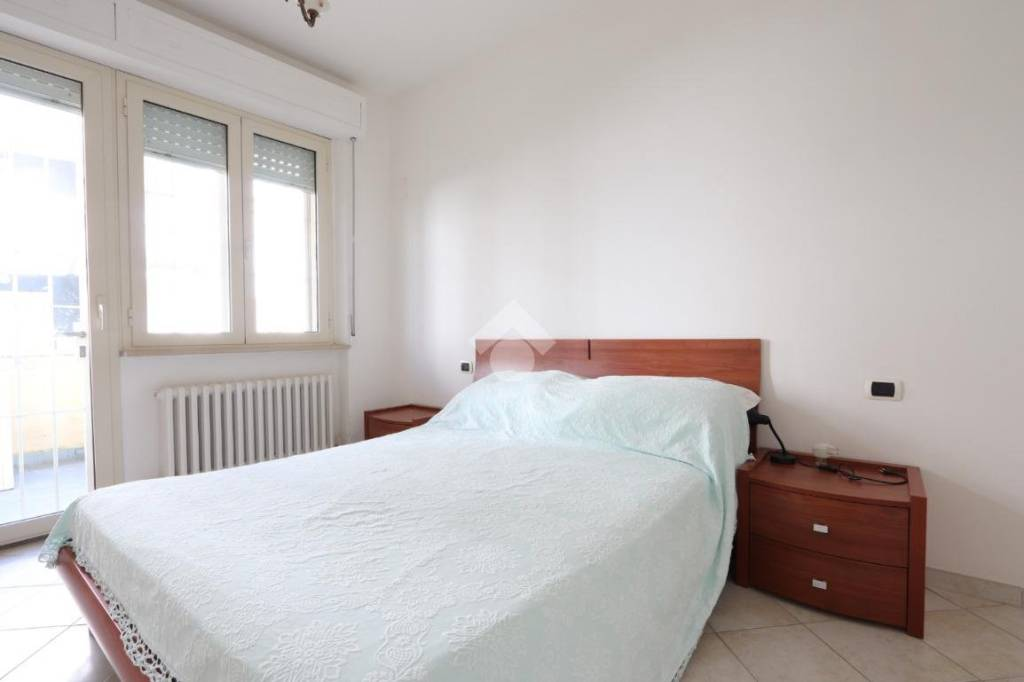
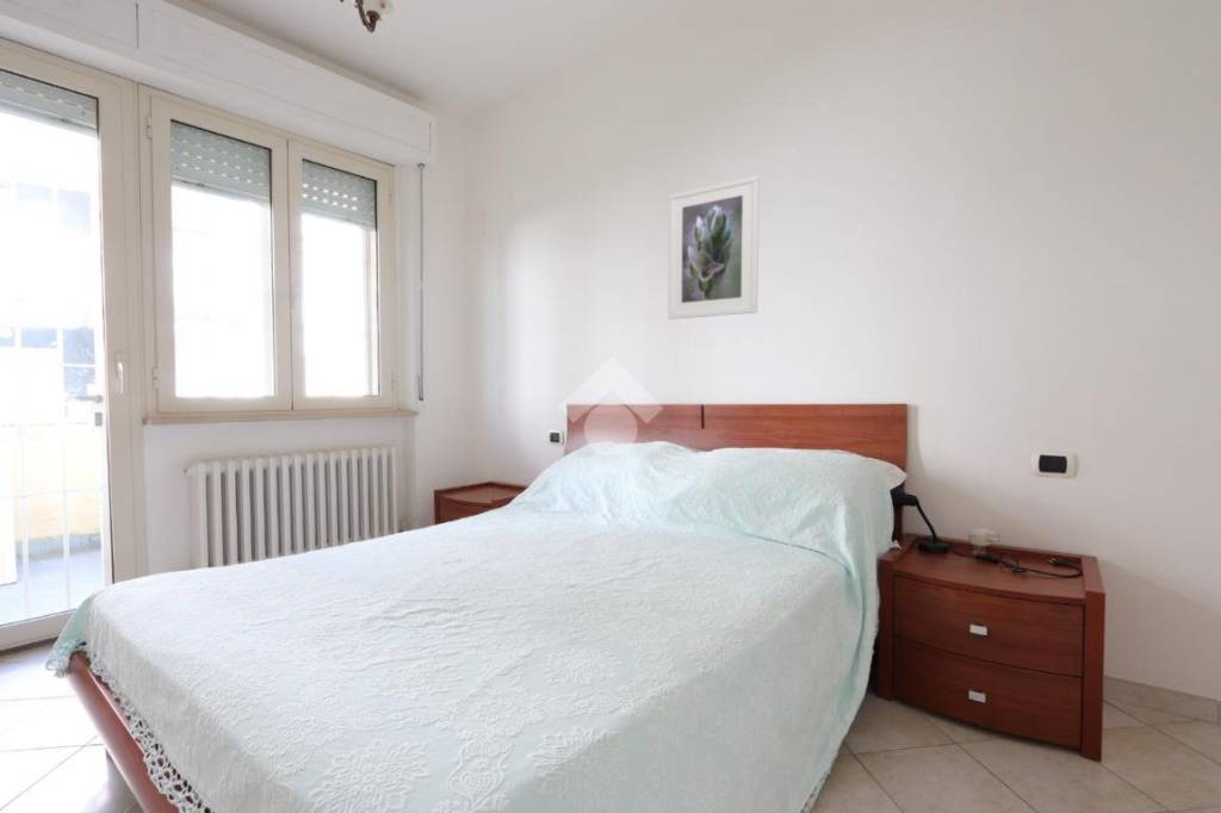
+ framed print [667,174,761,321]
